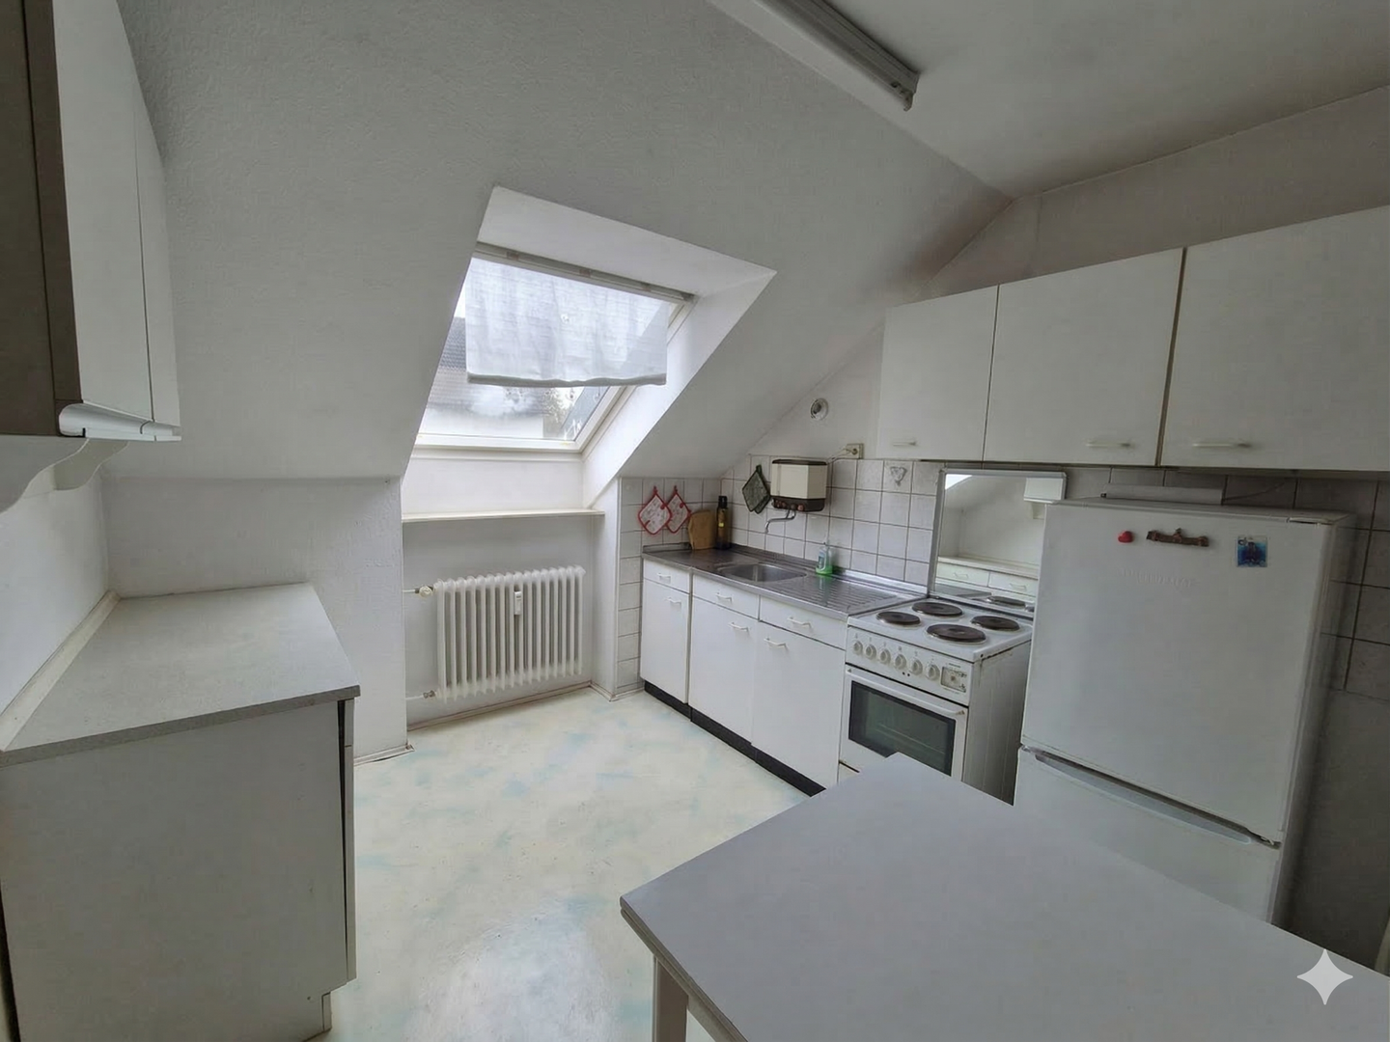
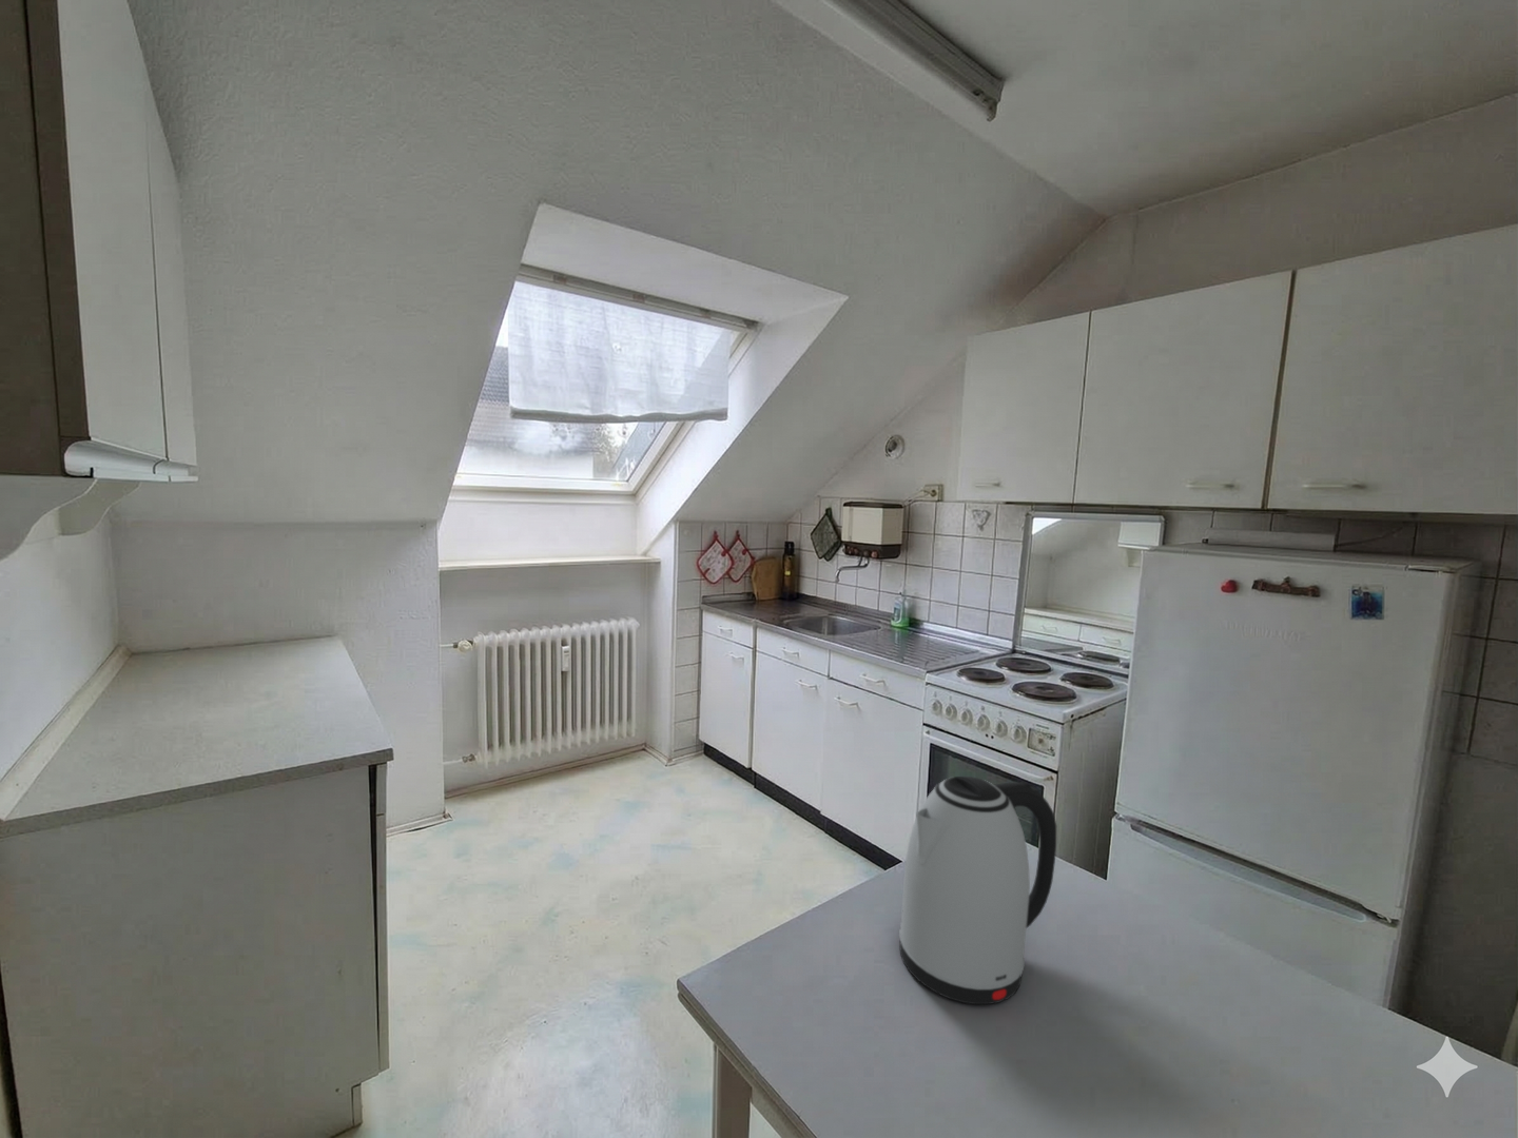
+ kettle [898,776,1058,1005]
